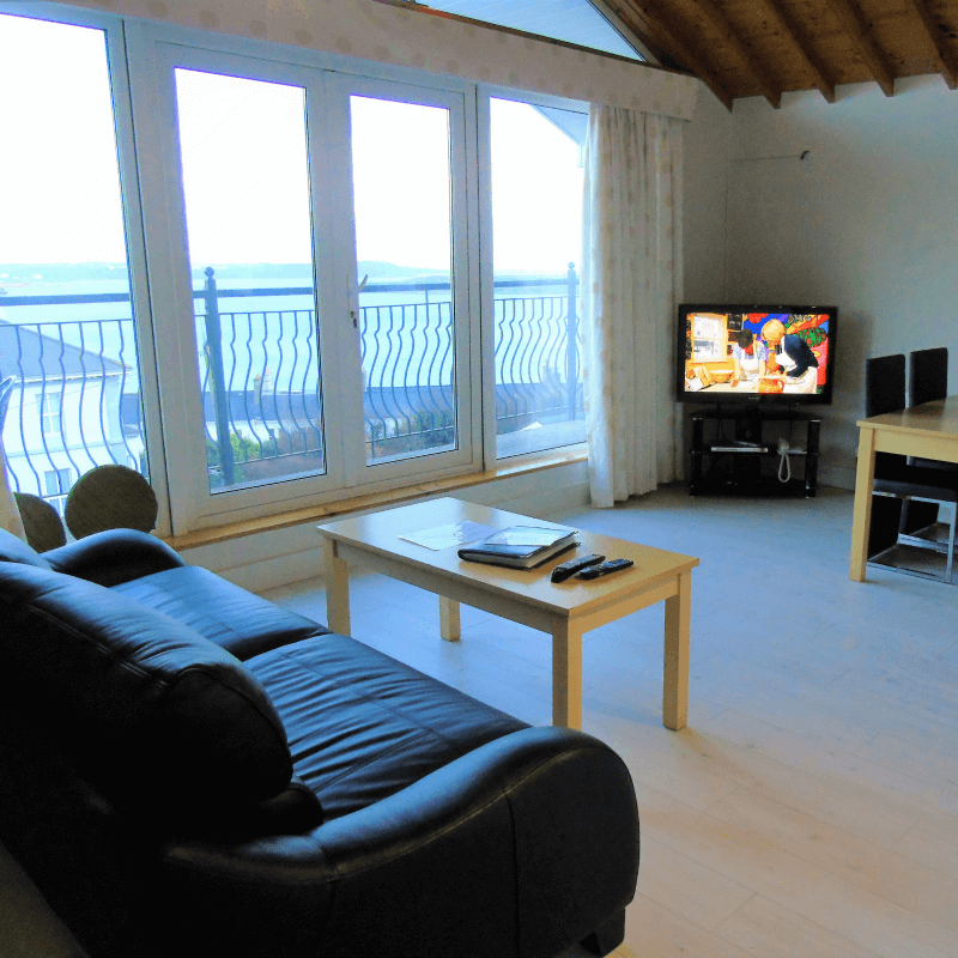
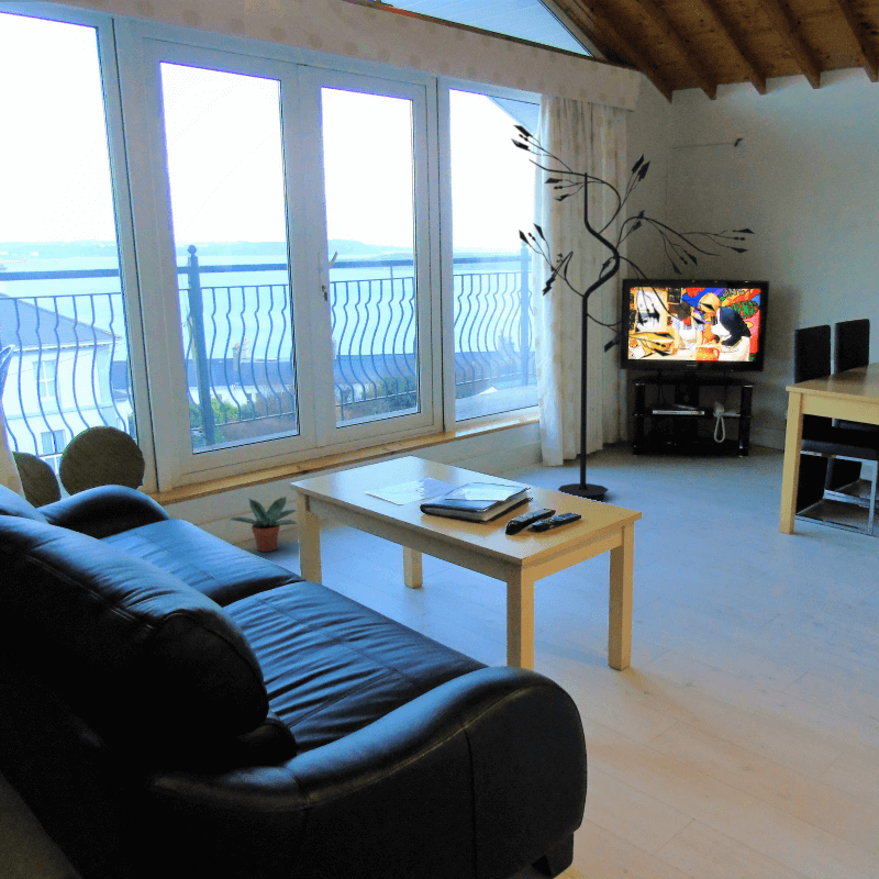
+ potted plant [229,496,298,553]
+ floor lamp [510,124,756,502]
